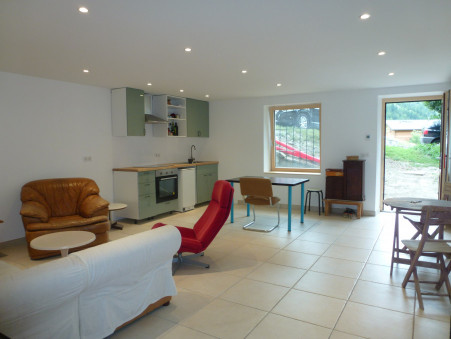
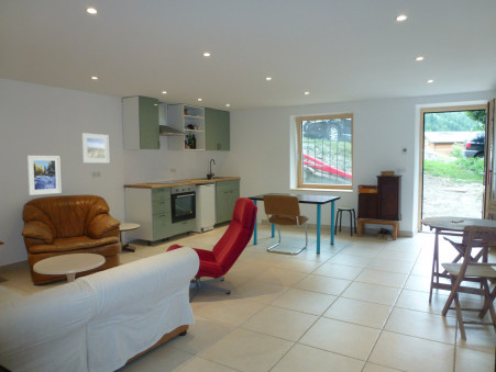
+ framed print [26,155,63,196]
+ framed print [80,132,110,164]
